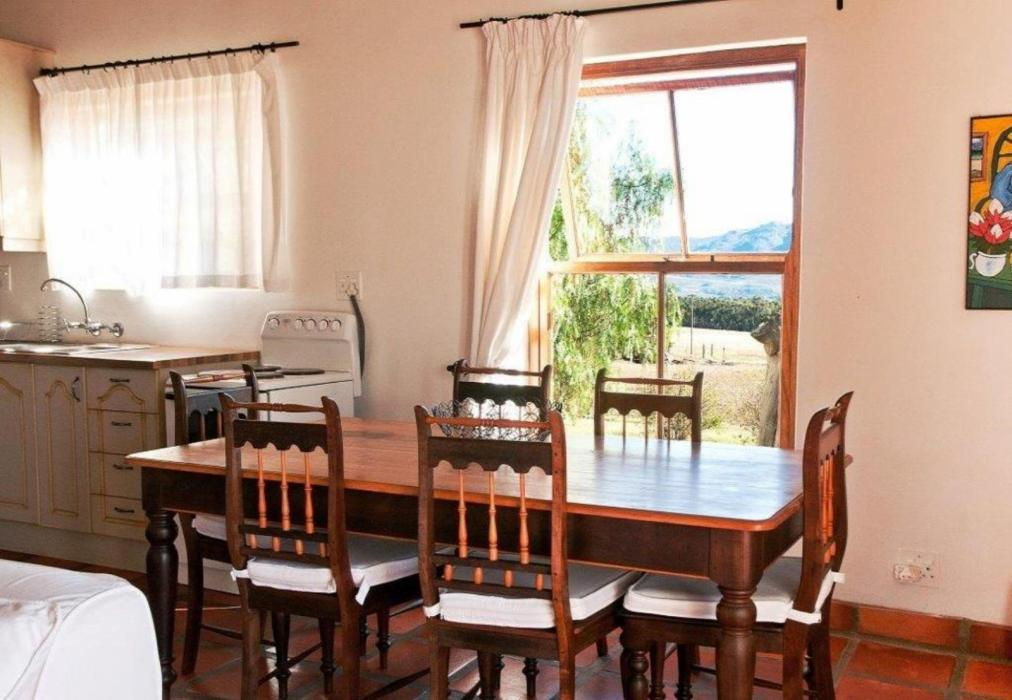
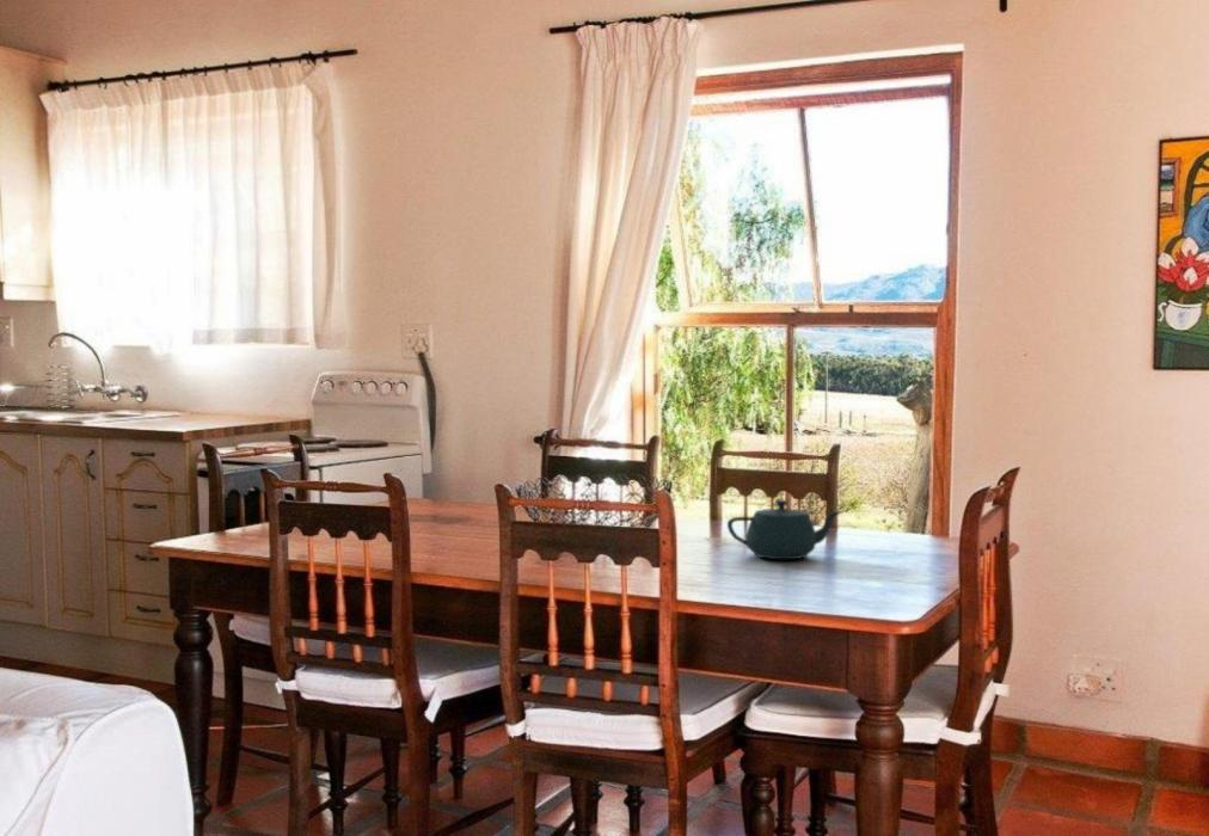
+ teapot [726,498,842,560]
